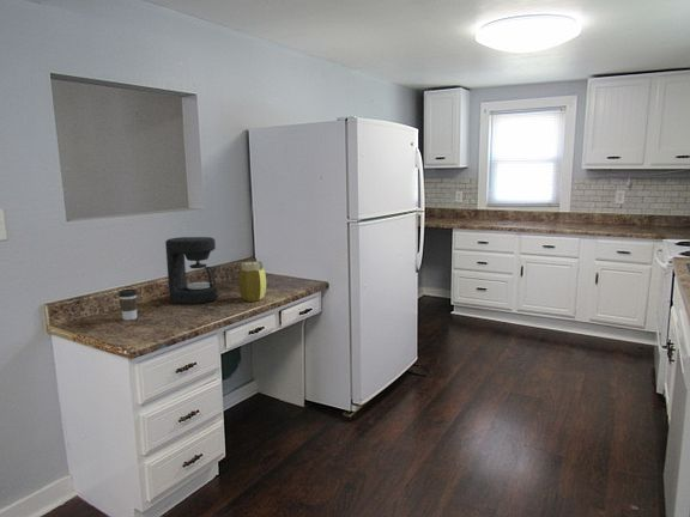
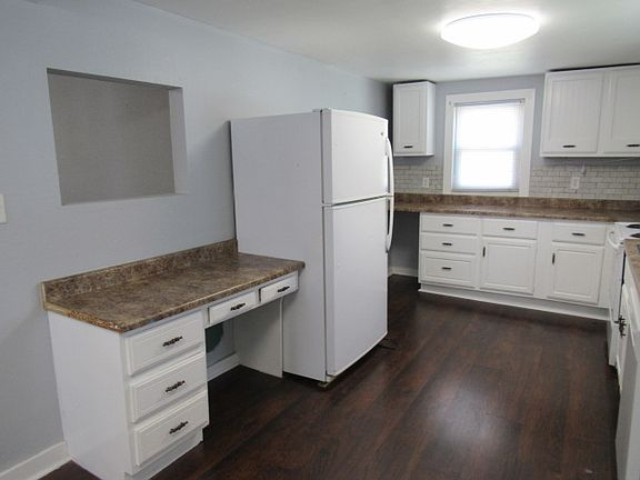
- jar [237,260,267,303]
- coffee cup [117,288,138,321]
- coffee maker [164,236,219,305]
